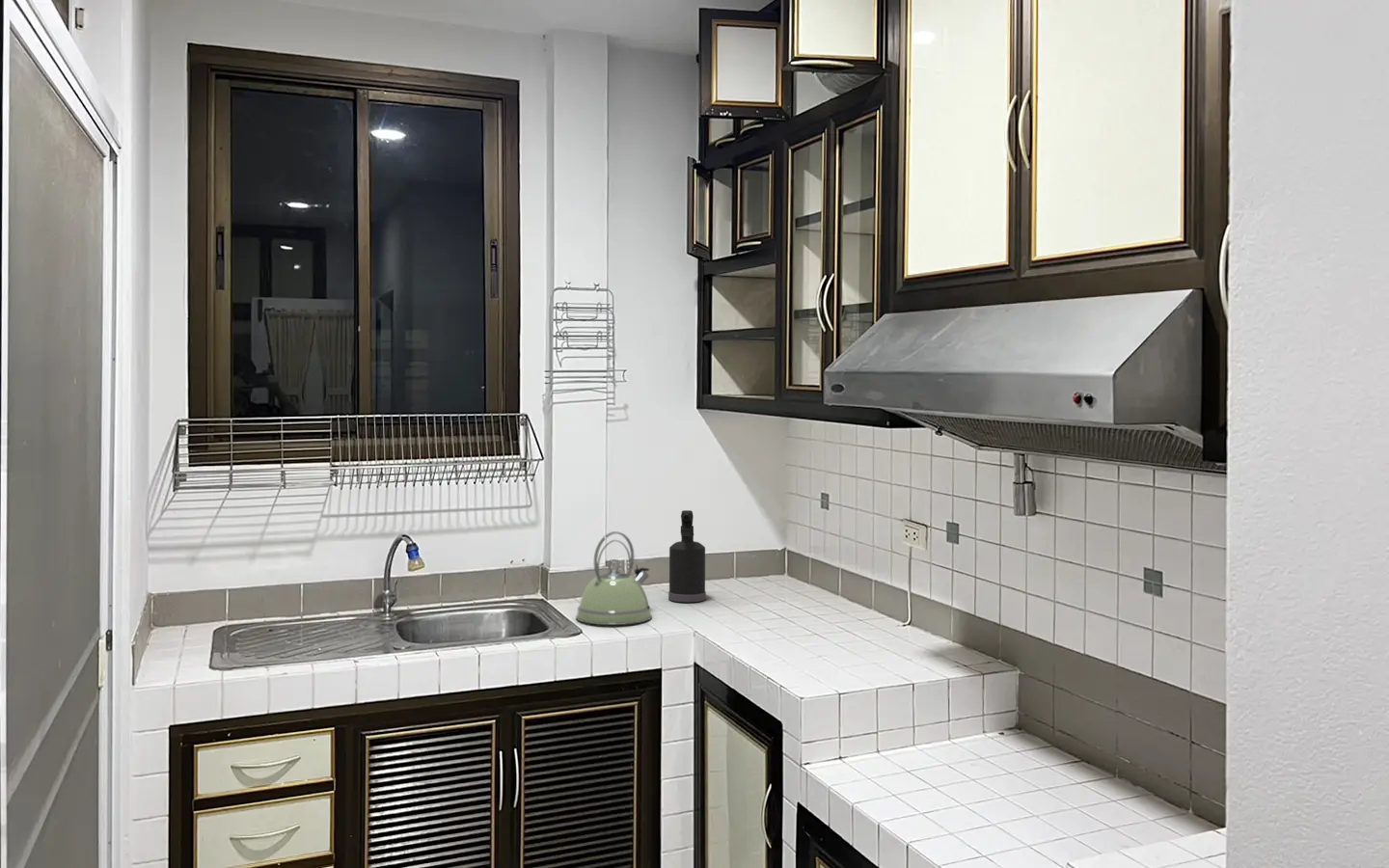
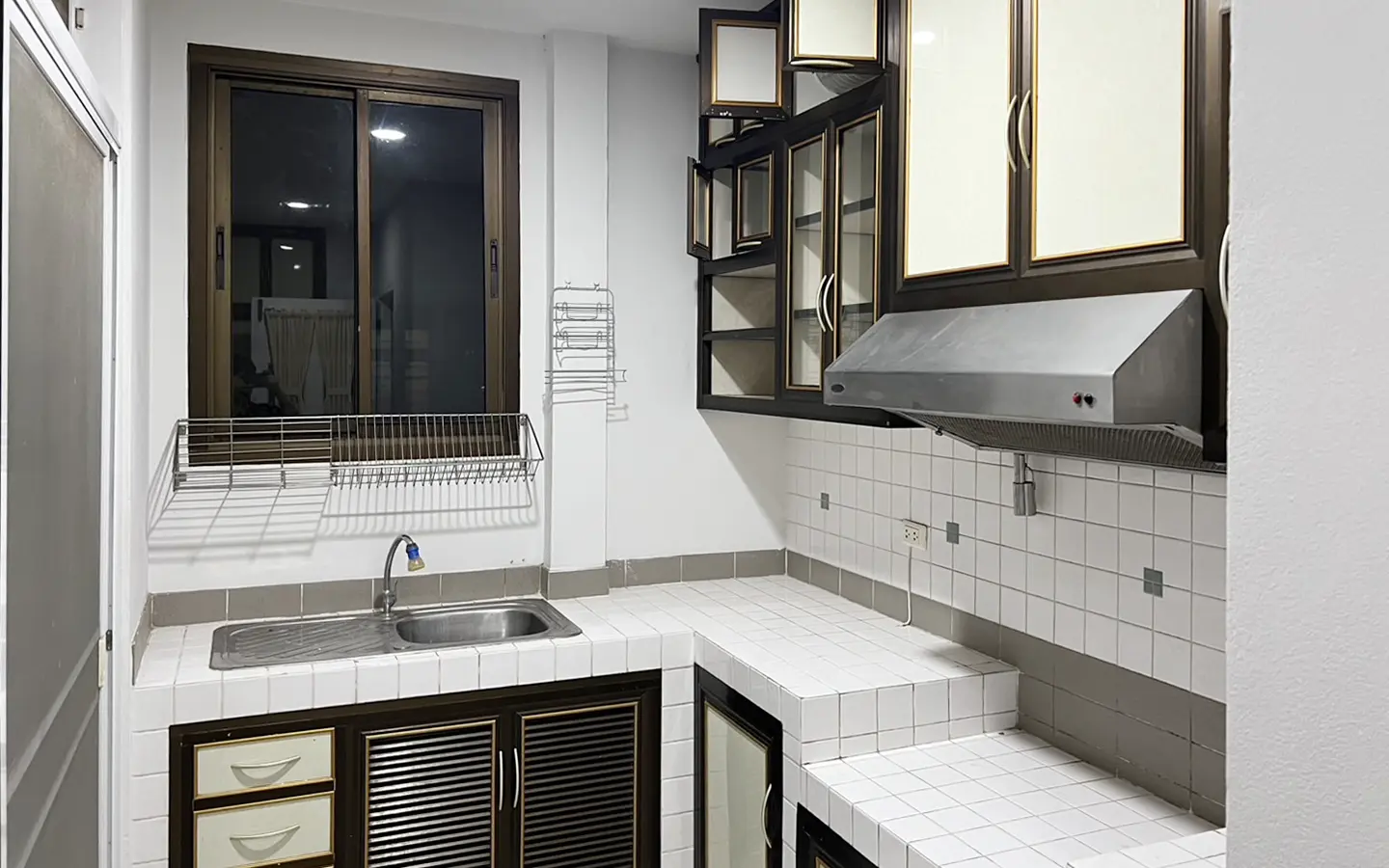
- spray bottle [667,509,707,603]
- kettle [575,530,653,626]
